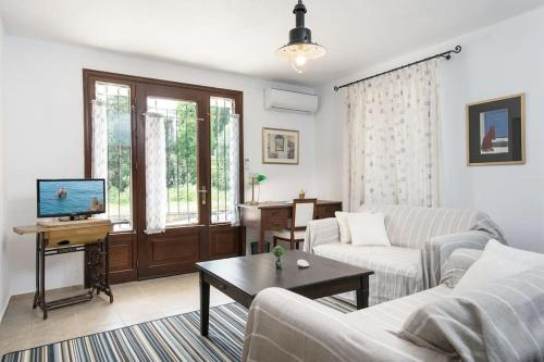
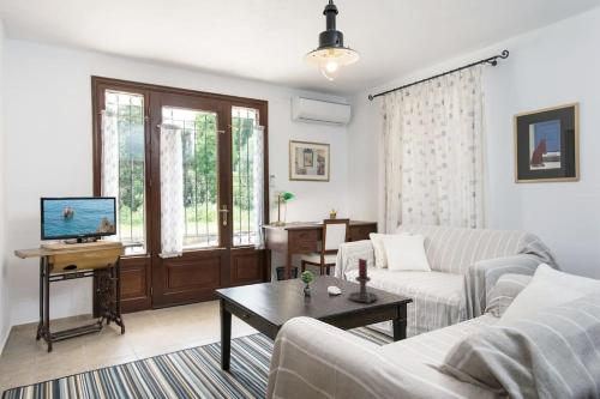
+ candle holder [347,258,379,303]
